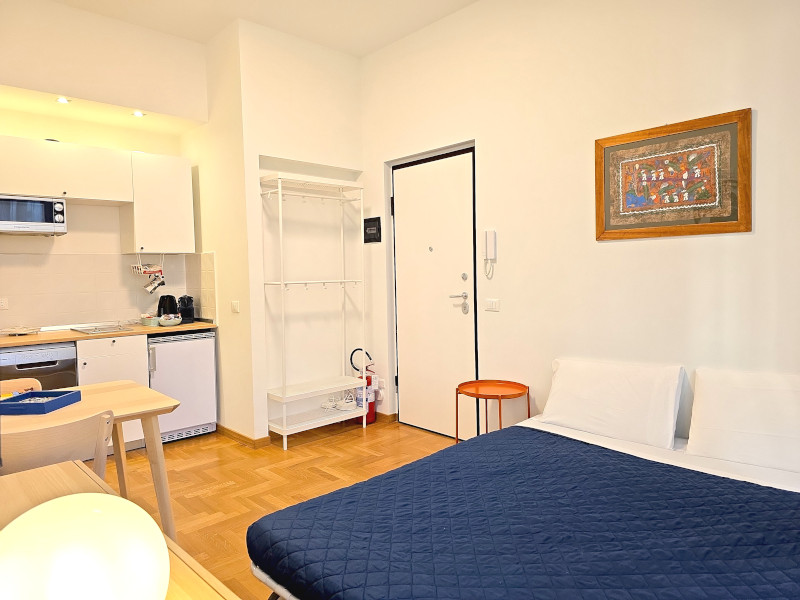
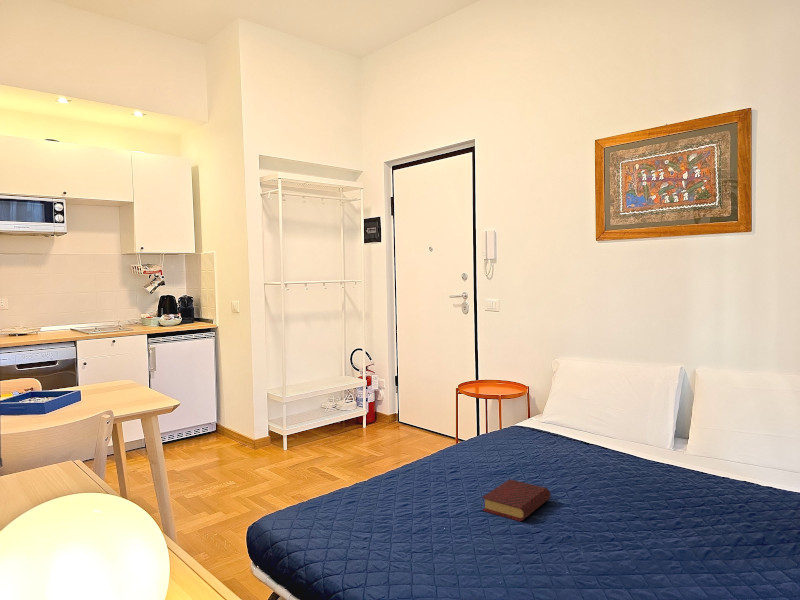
+ book [481,478,551,522]
